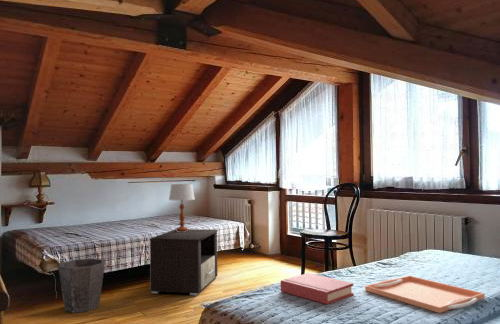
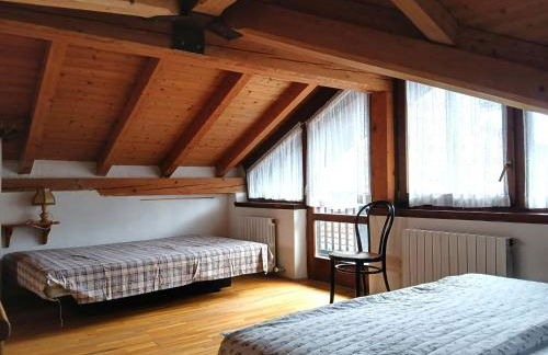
- nightstand [149,228,218,296]
- table lamp [168,183,196,232]
- hardback book [280,272,355,305]
- waste bin [57,257,106,314]
- serving tray [364,275,486,314]
